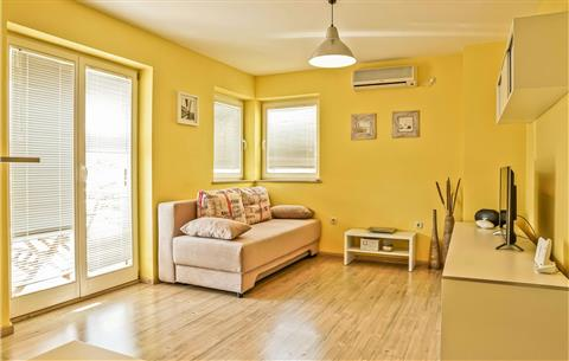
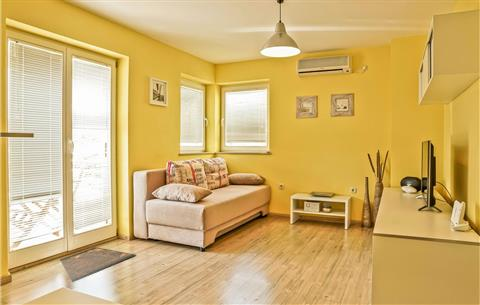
+ doormat [59,246,136,283]
